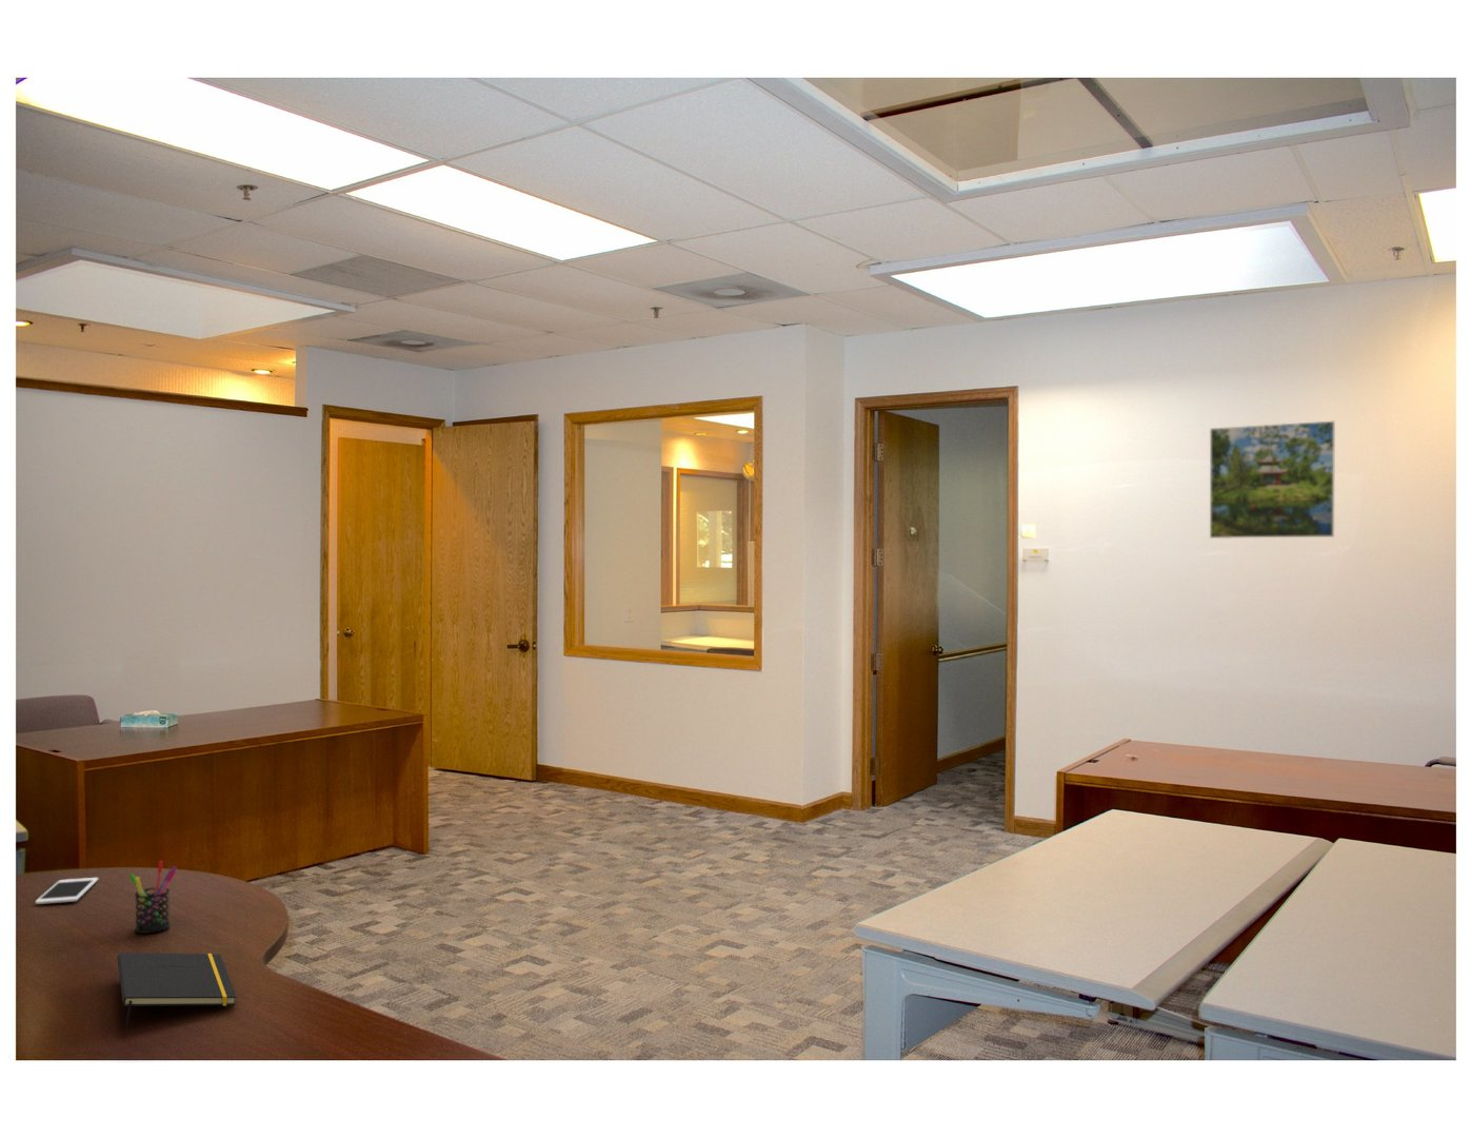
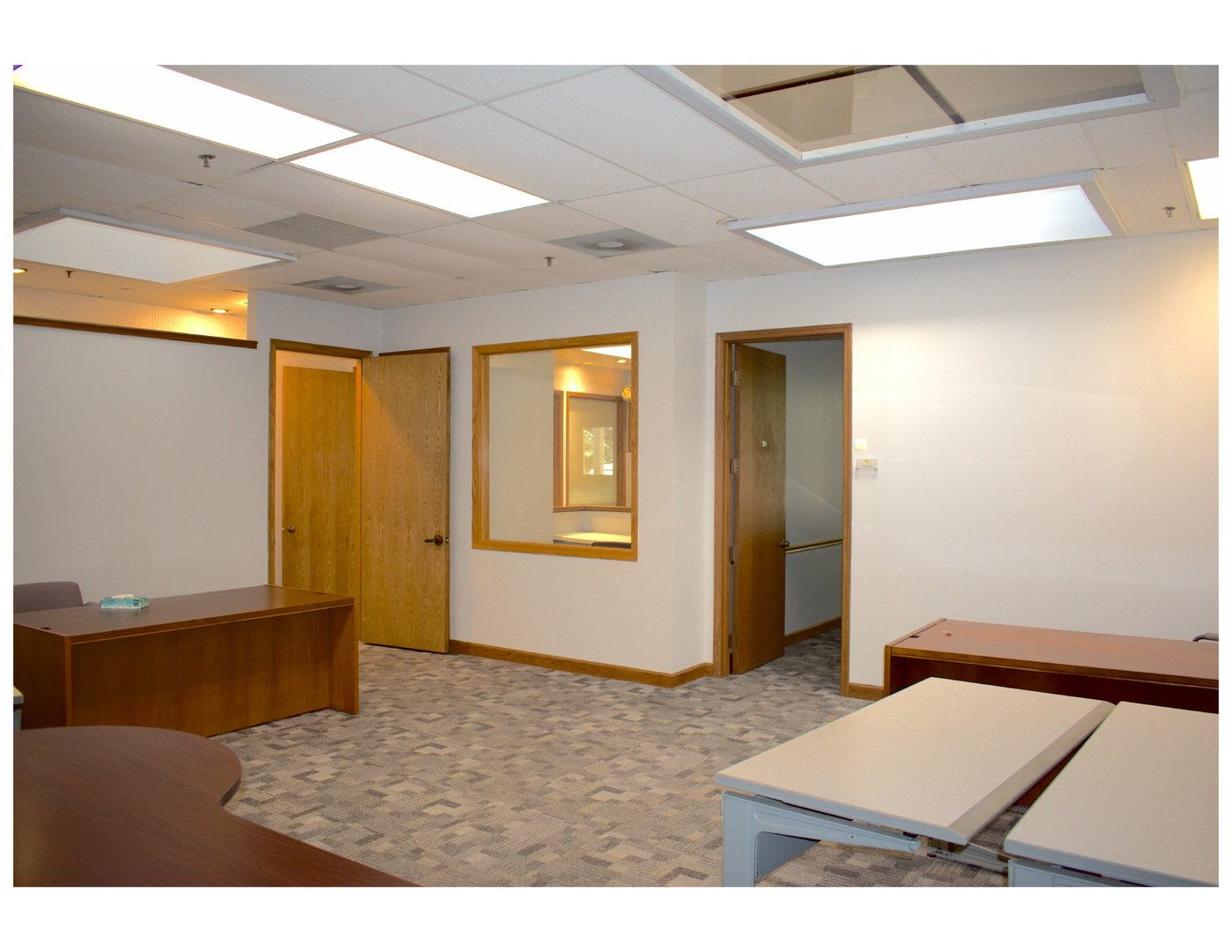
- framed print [1209,421,1336,539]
- pen holder [129,859,178,935]
- notepad [117,952,238,1028]
- cell phone [35,876,99,905]
